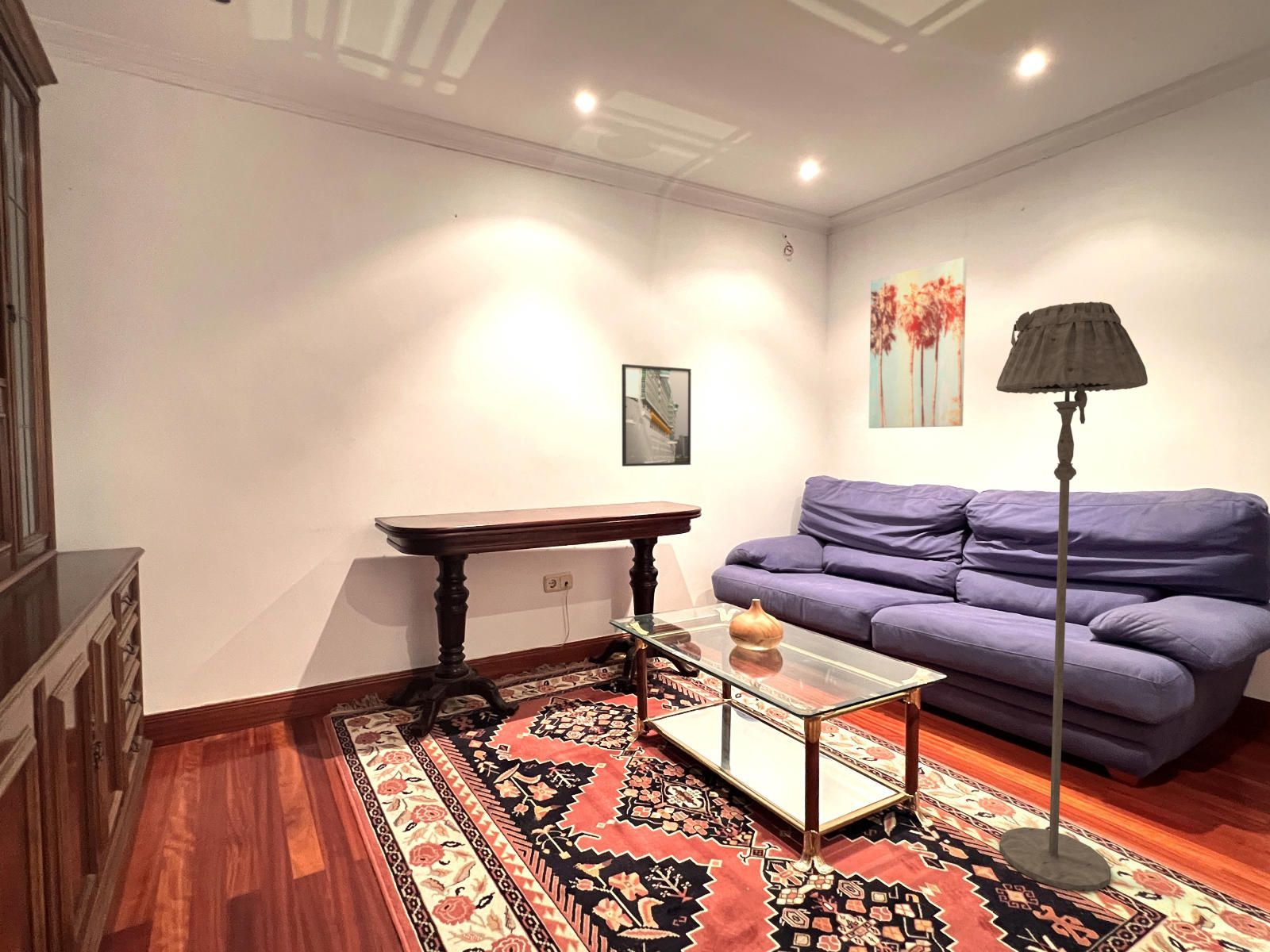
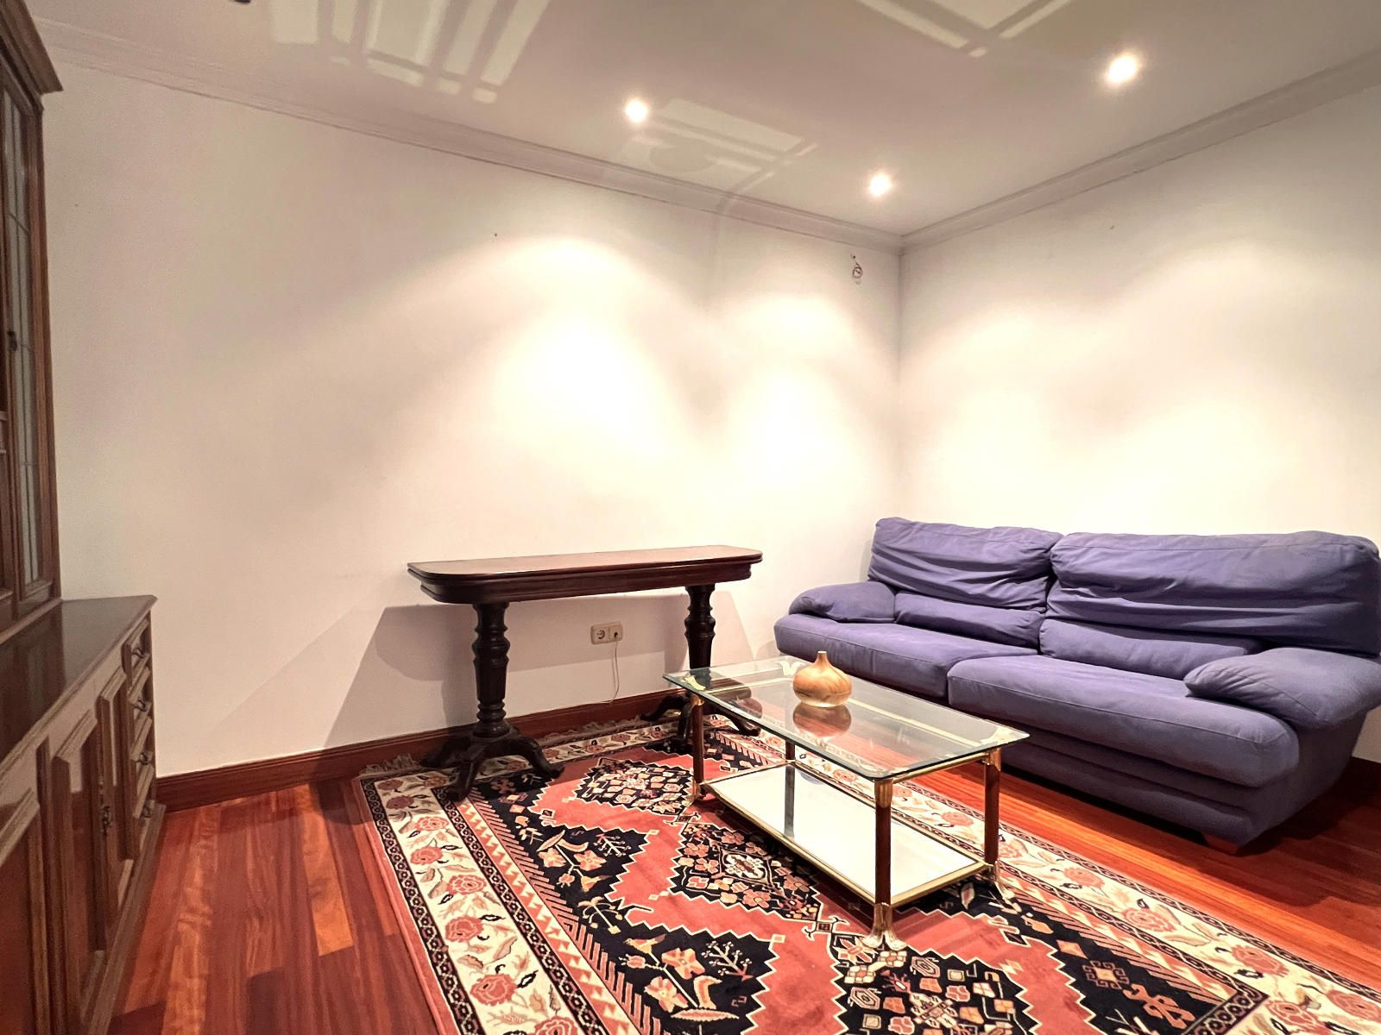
- floor lamp [995,301,1149,893]
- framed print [621,363,692,467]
- wall art [868,257,968,429]
